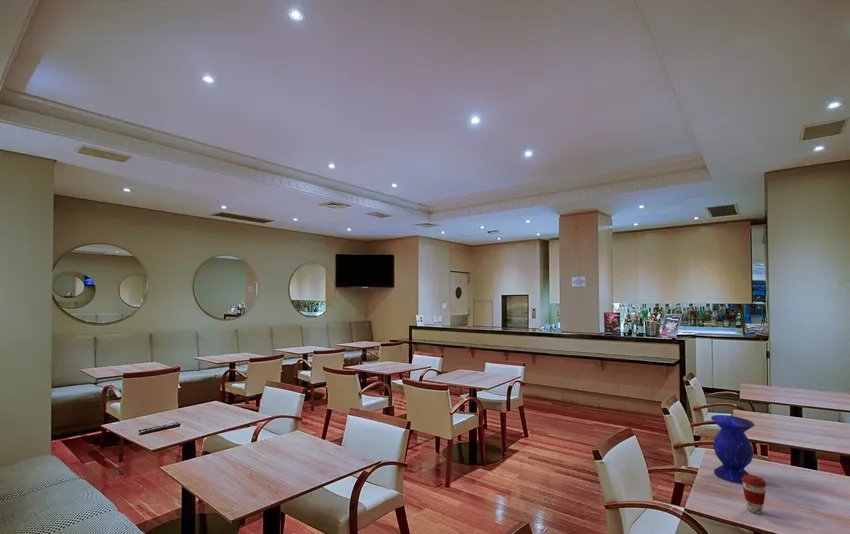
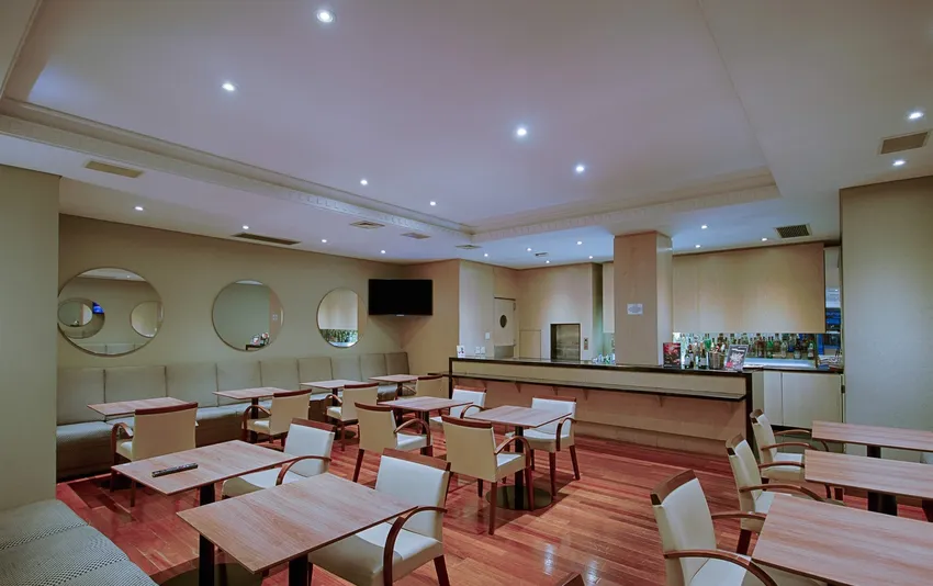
- vase [710,414,755,485]
- coffee cup [741,474,768,515]
